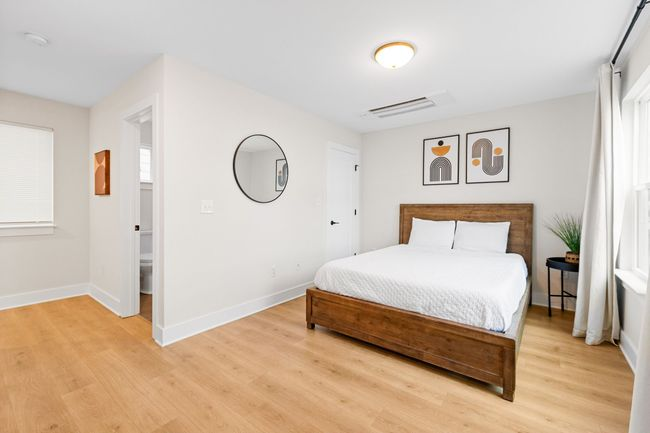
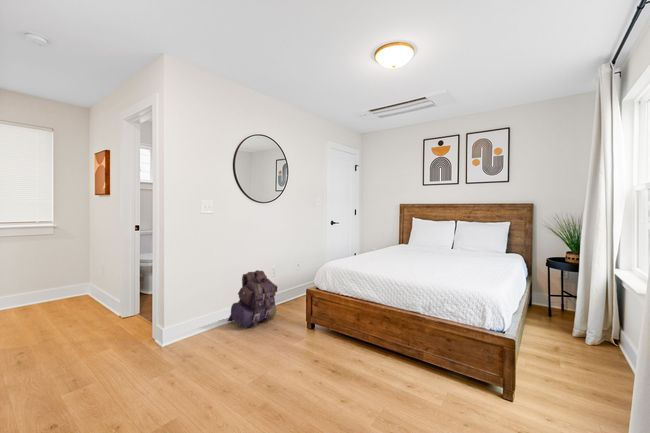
+ backpack [226,269,278,329]
